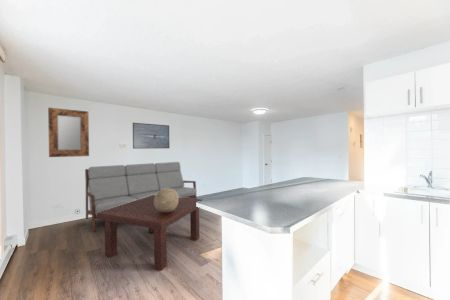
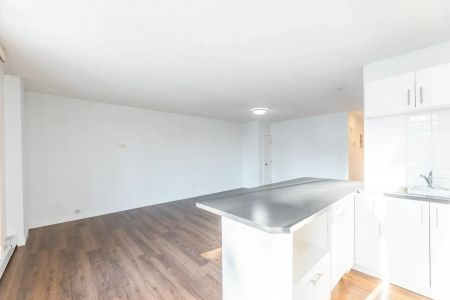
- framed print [132,122,170,150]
- coffee table [96,195,203,272]
- sofa [84,161,198,233]
- decorative sphere [154,188,179,213]
- home mirror [47,107,90,158]
